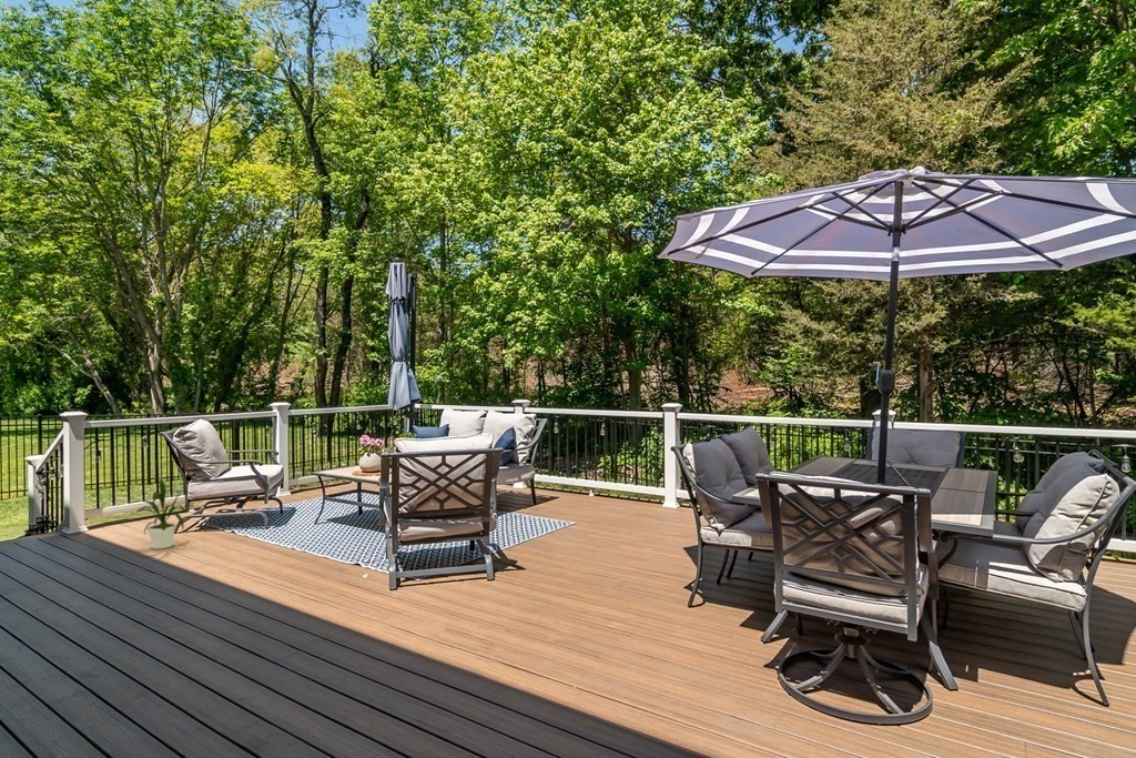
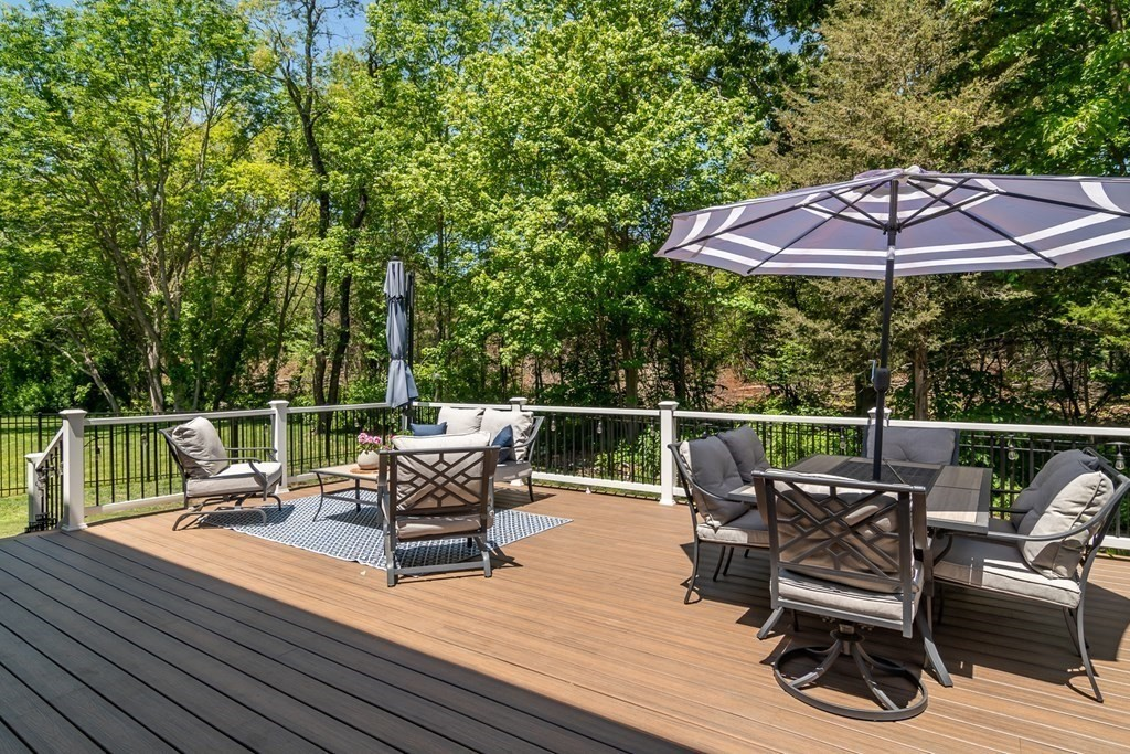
- house plant [128,479,187,550]
